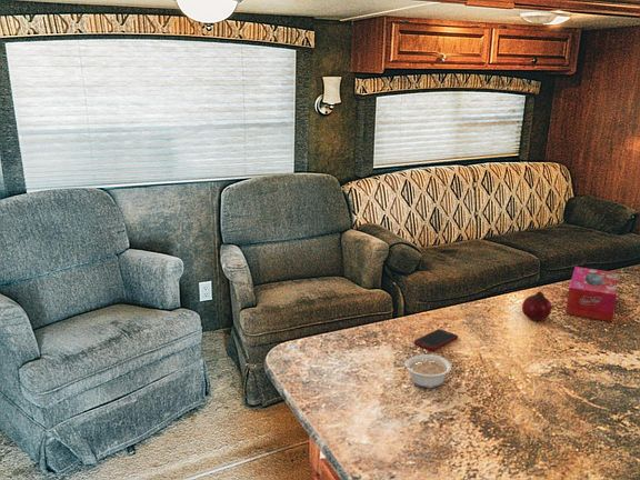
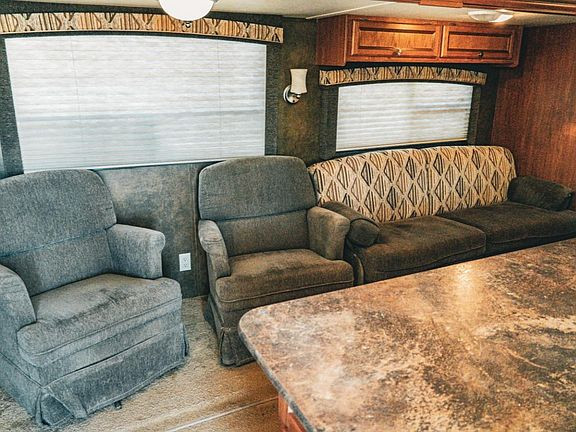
- cell phone [413,328,459,352]
- fruit [521,290,552,322]
- tissue box [564,266,619,322]
- legume [396,353,452,389]
